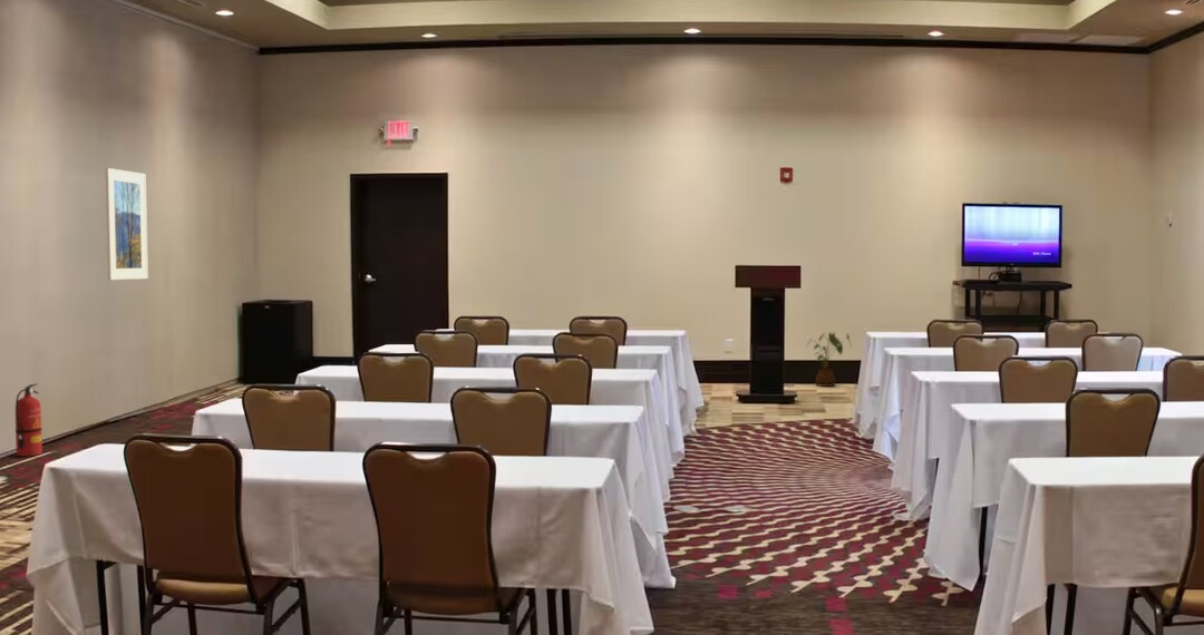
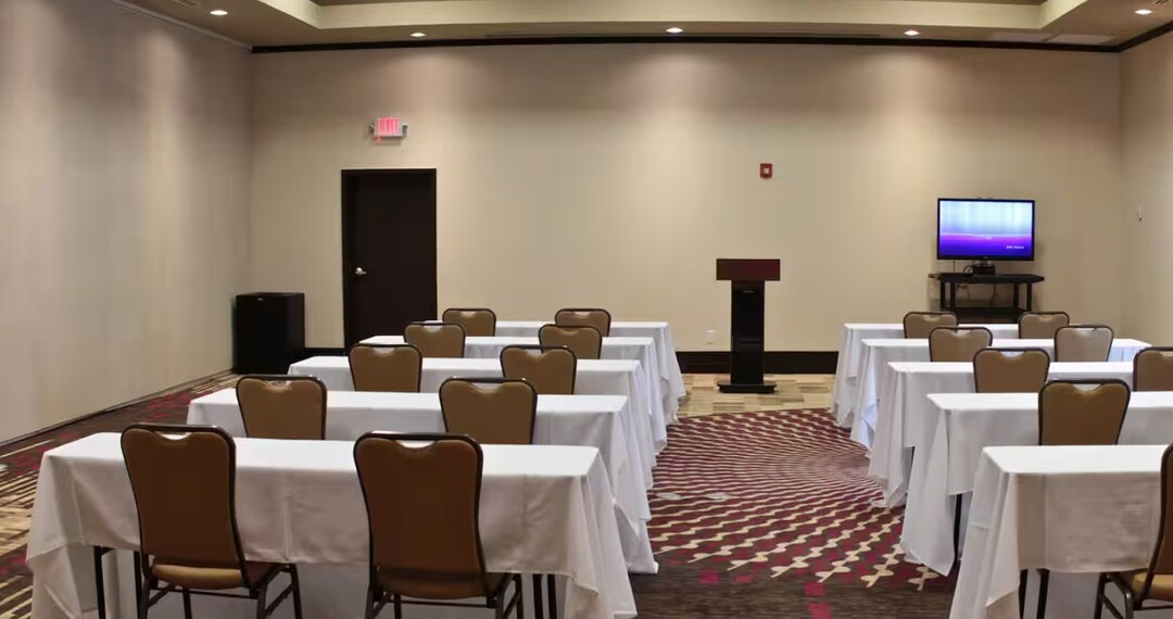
- house plant [806,331,853,388]
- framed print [105,167,149,281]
- fire extinguisher [14,383,43,457]
